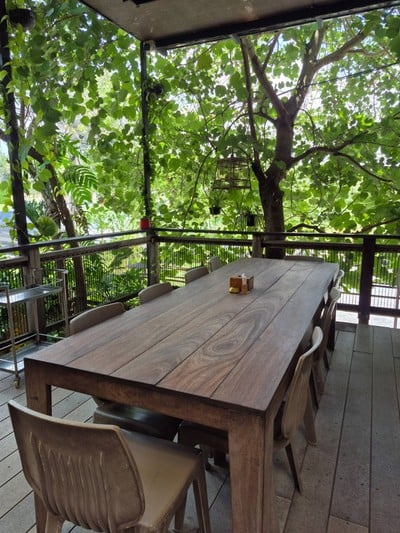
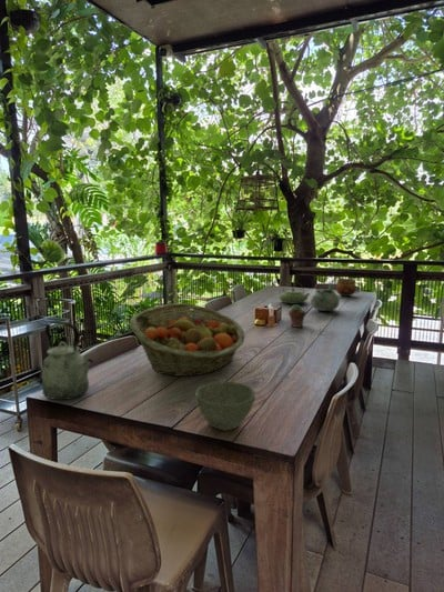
+ potted succulent [287,303,307,329]
+ fruit basket [129,302,246,378]
+ decorative bowl [310,283,341,312]
+ kettle [41,320,94,401]
+ teapot [278,279,311,304]
+ bowl [335,278,357,298]
+ bowl [194,381,256,432]
